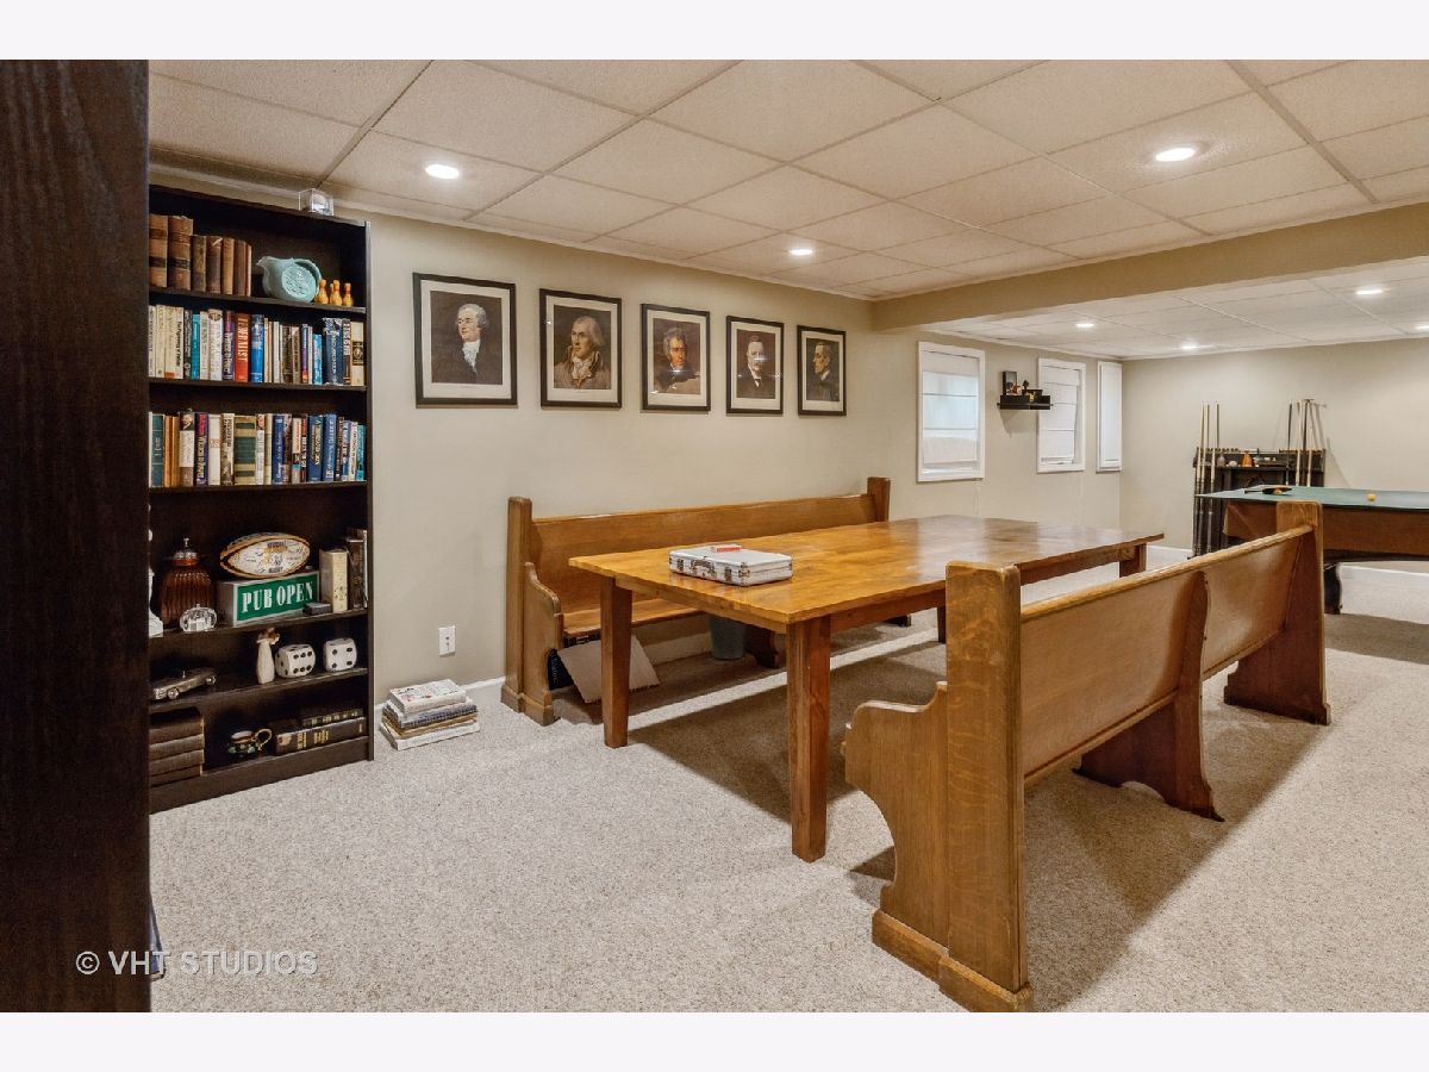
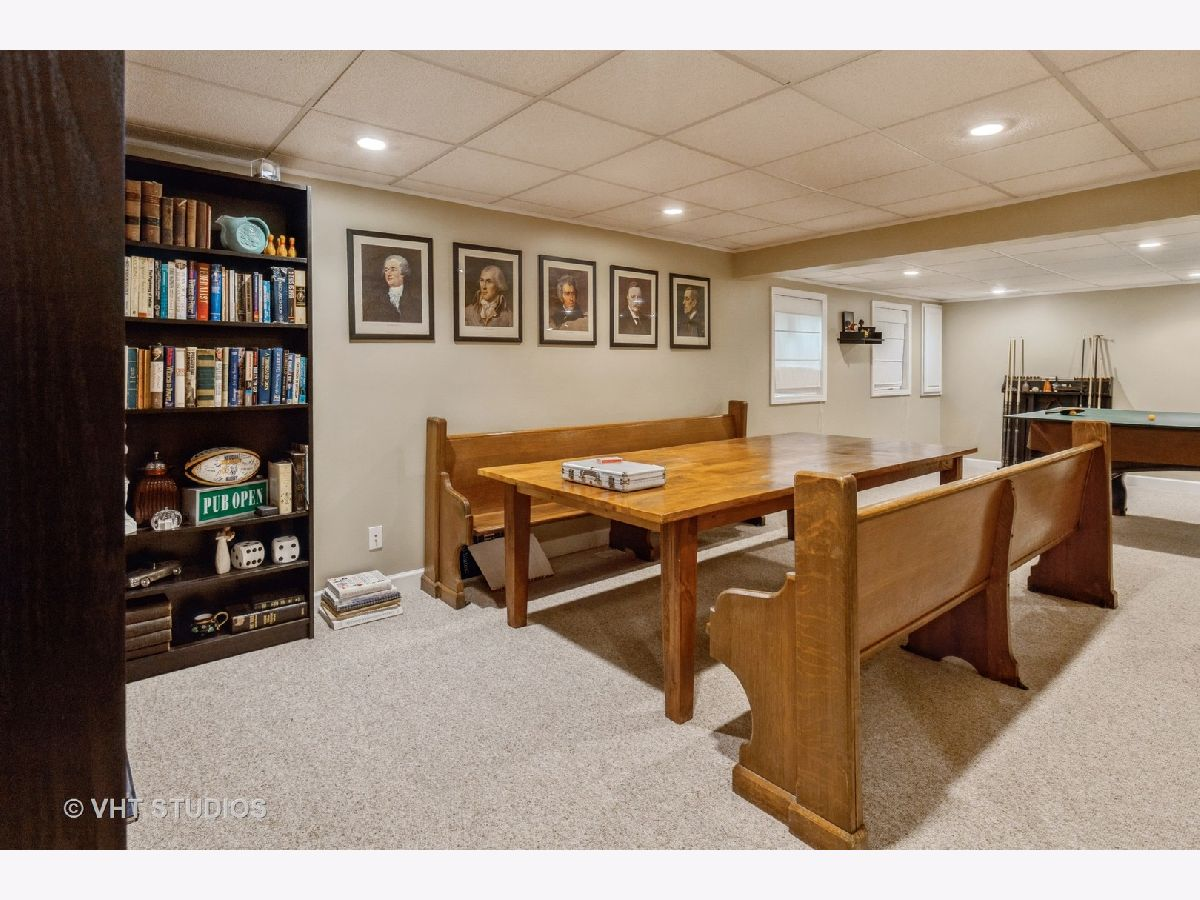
- waste basket [706,613,748,660]
